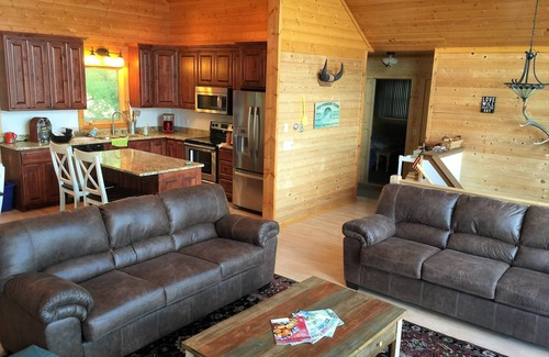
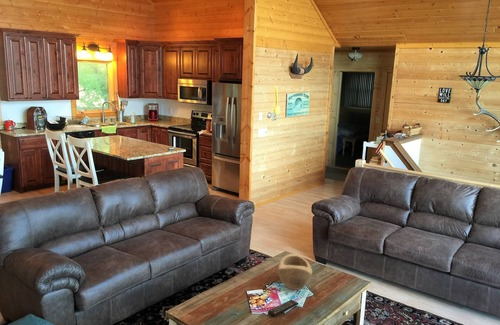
+ remote control [267,299,300,318]
+ decorative bowl [277,253,313,291]
